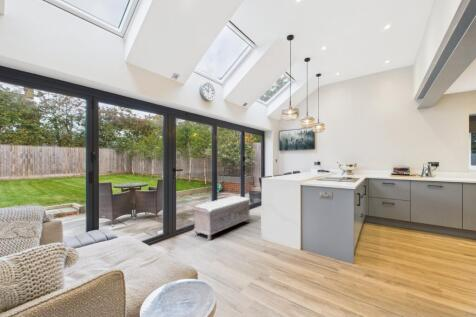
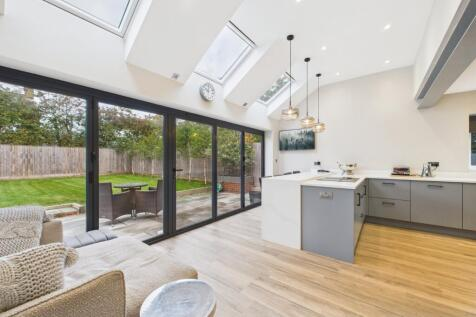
- bench [192,195,252,241]
